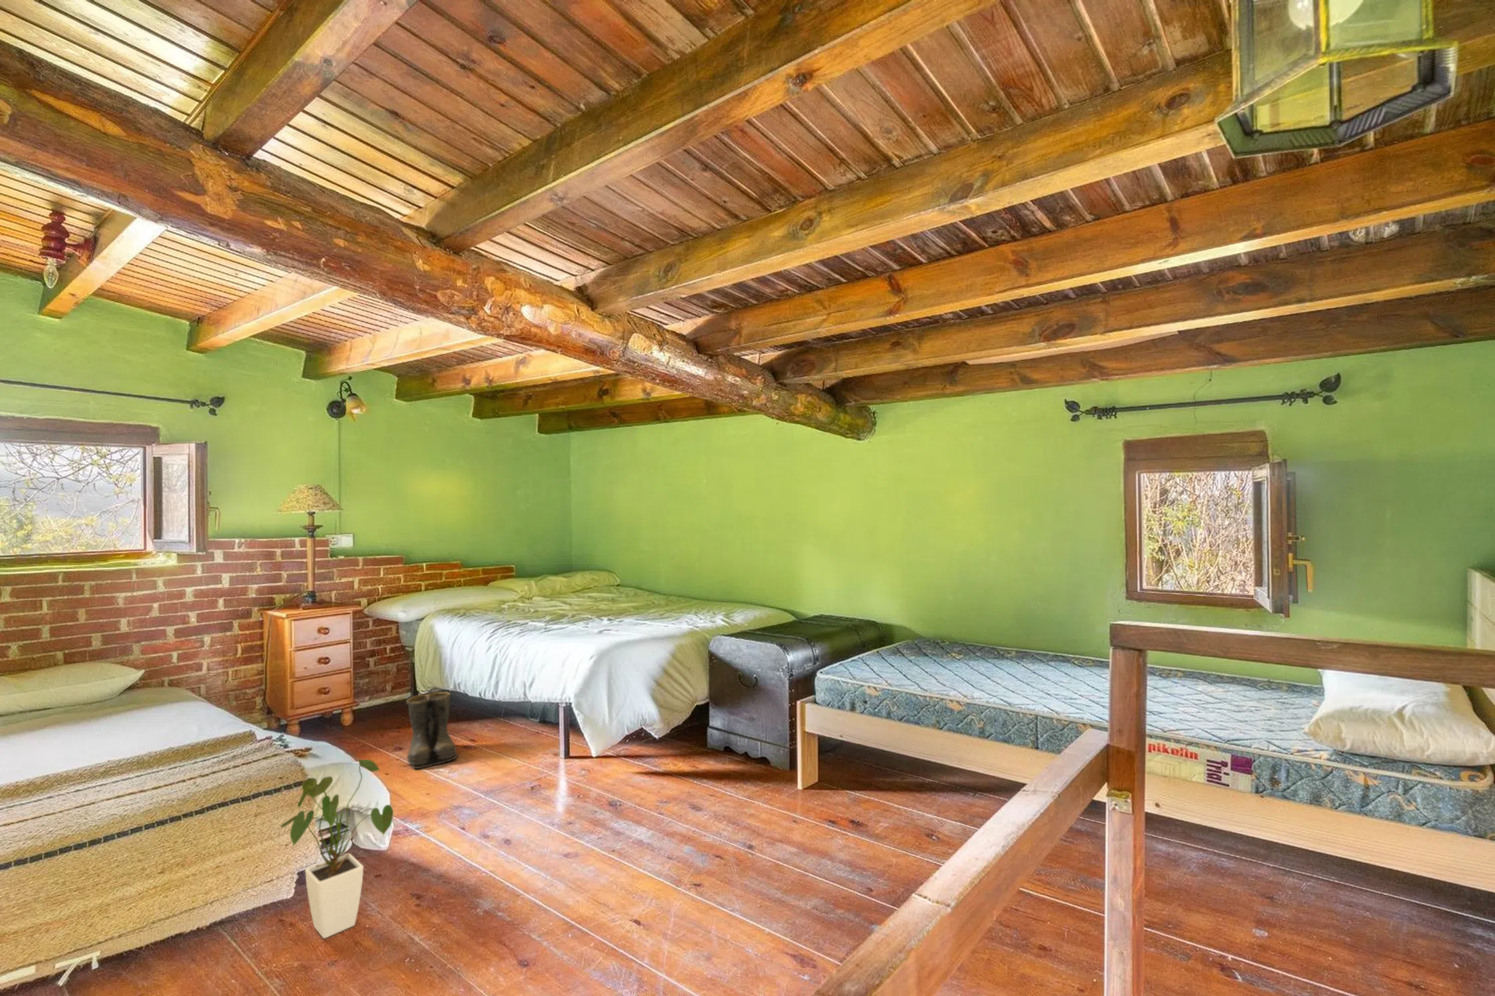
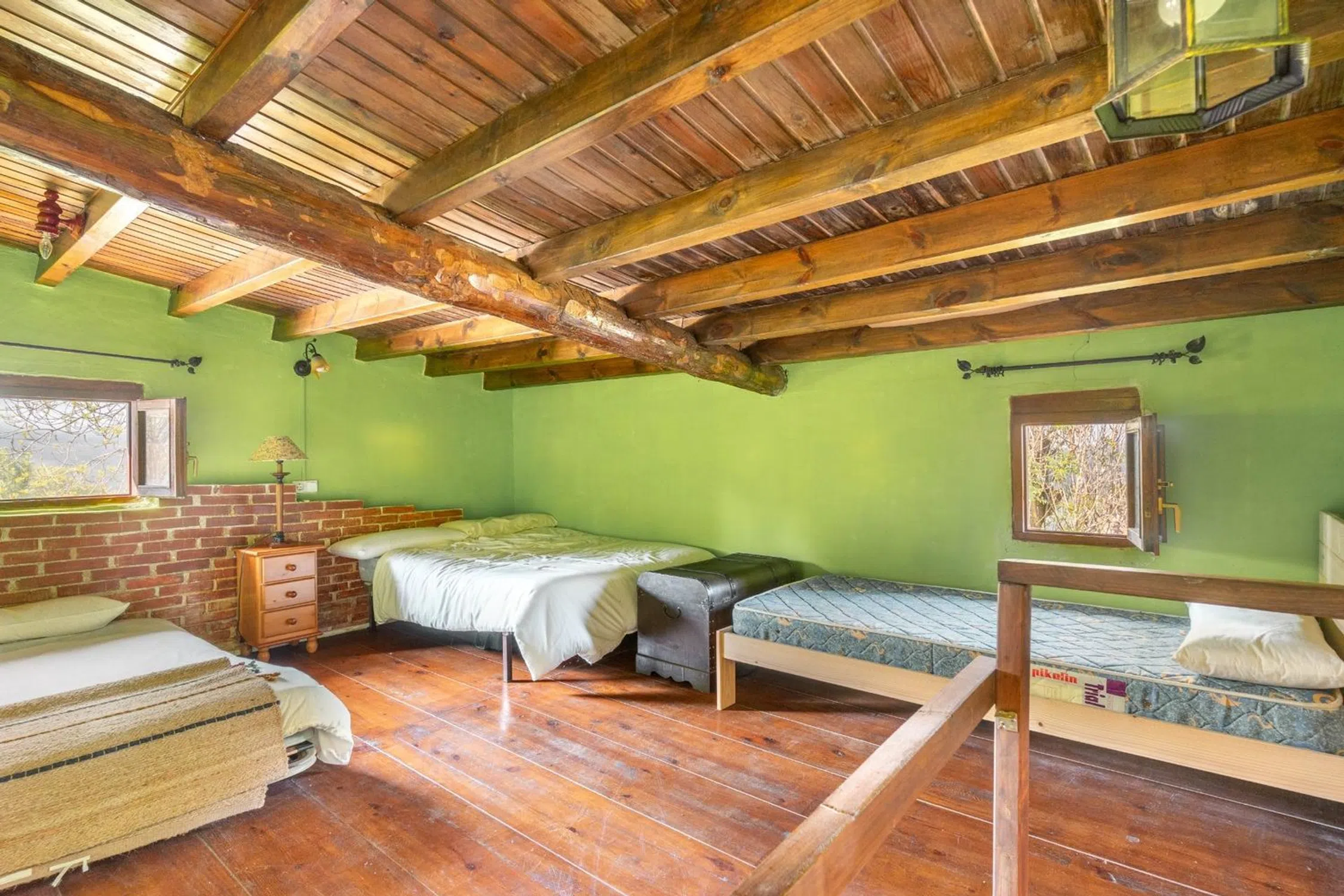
- house plant [279,756,394,939]
- boots [405,691,459,769]
